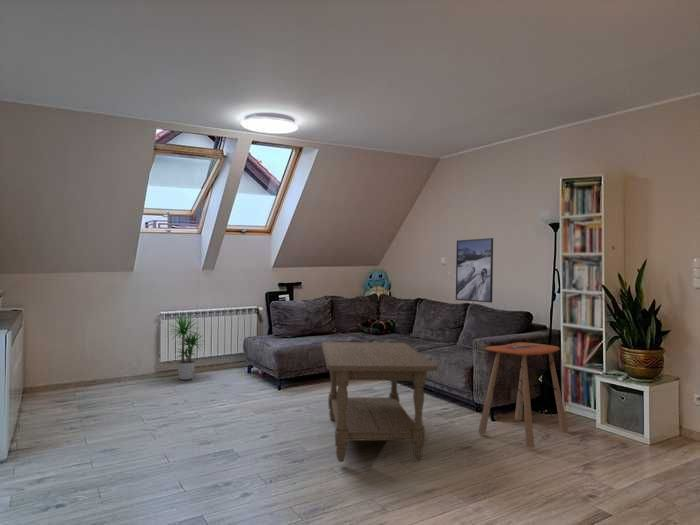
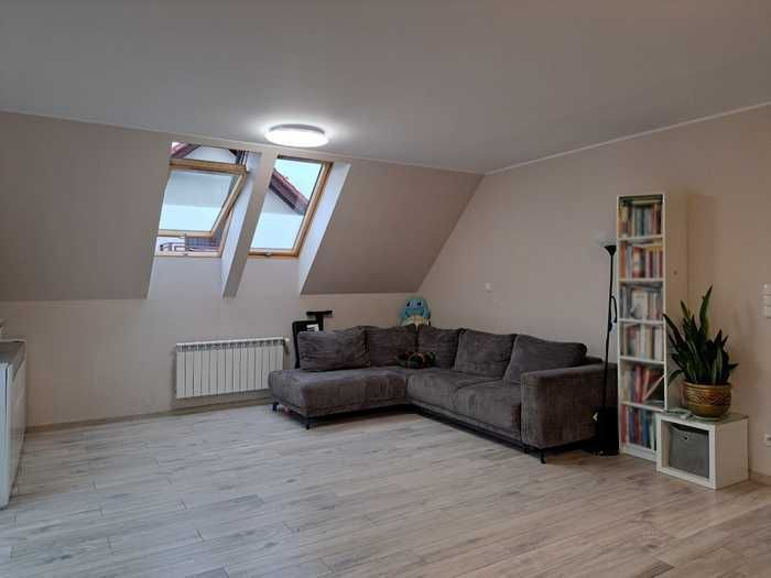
- coffee table [321,341,438,463]
- potted plant [165,314,206,381]
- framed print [455,237,494,304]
- side table [477,341,569,449]
